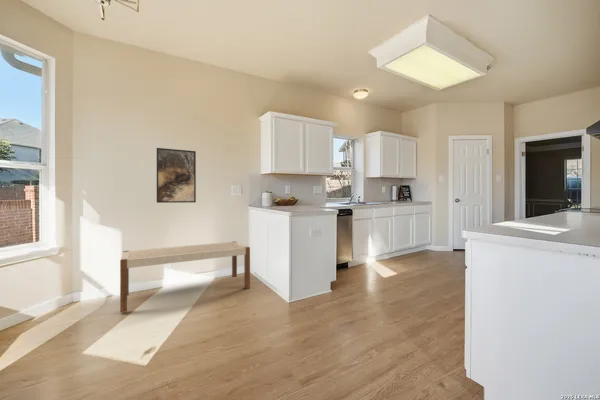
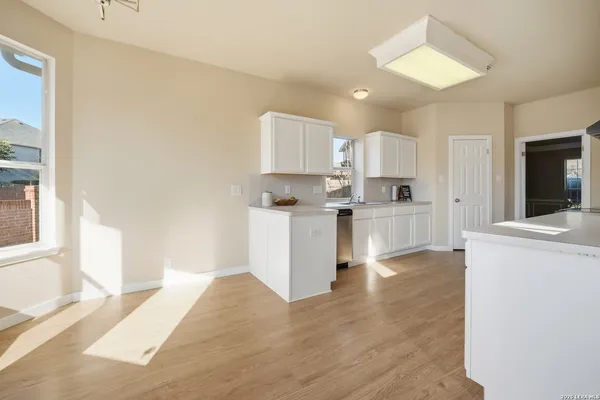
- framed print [156,147,197,204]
- bench [119,240,251,313]
